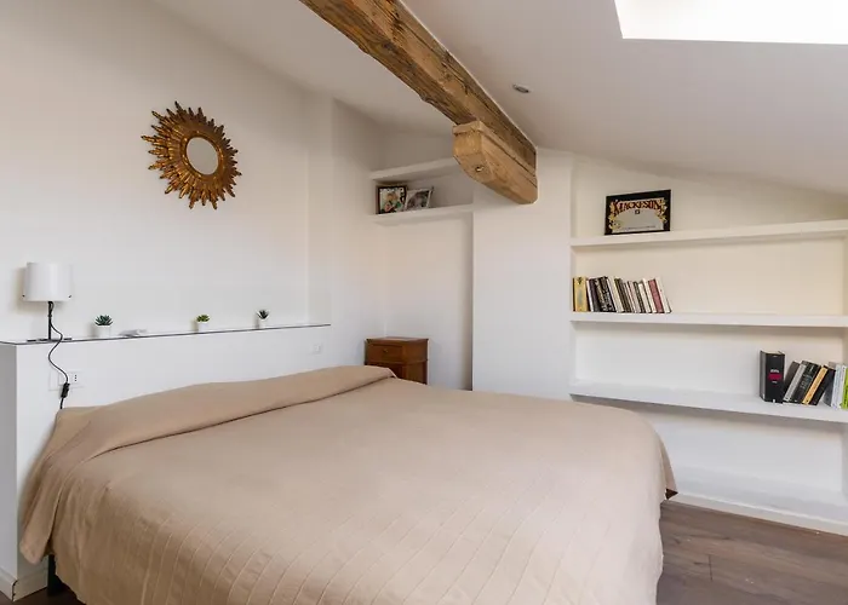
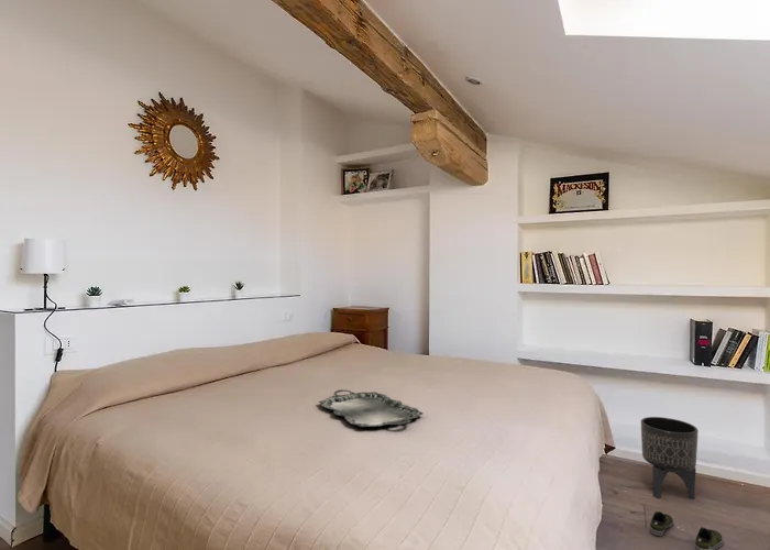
+ shoe [648,510,724,550]
+ serving tray [318,388,425,428]
+ planter [640,416,700,499]
